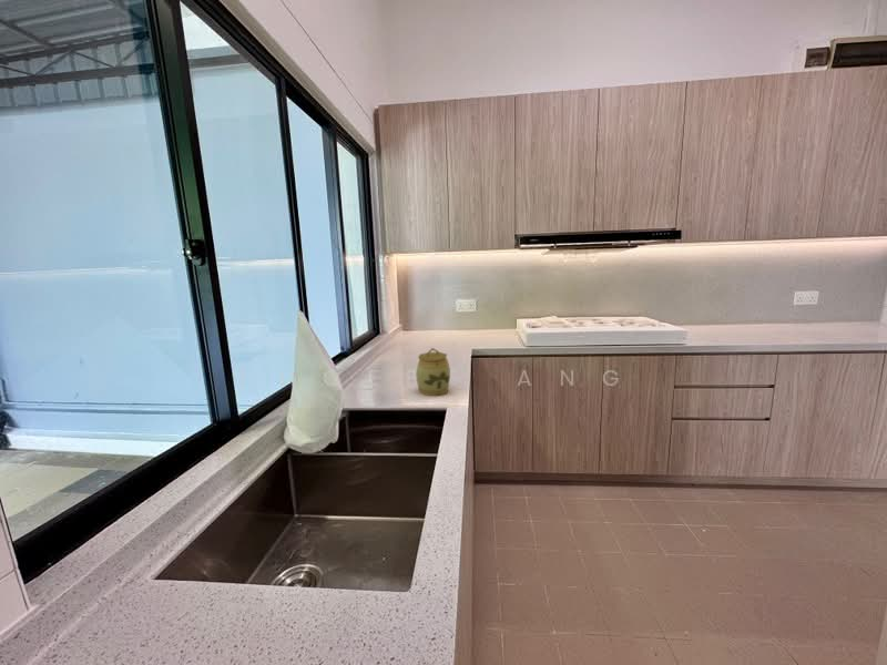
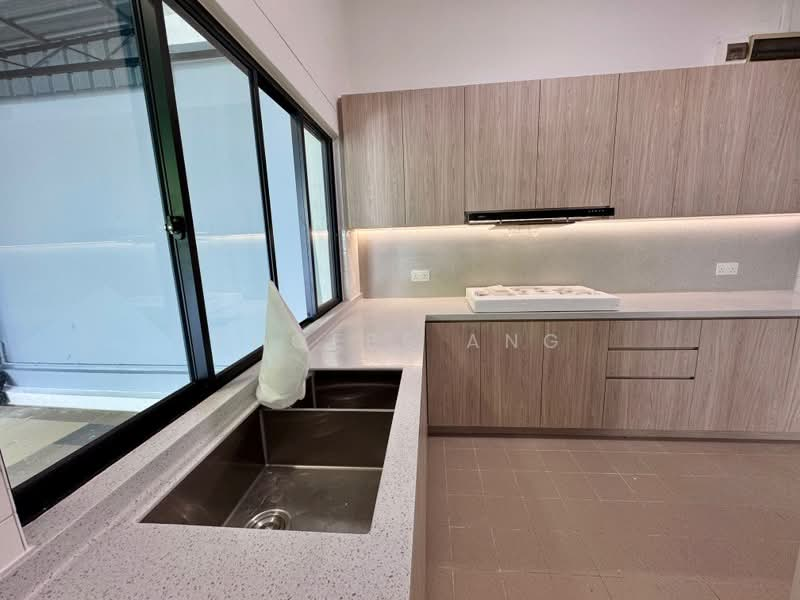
- jar [415,347,451,397]
